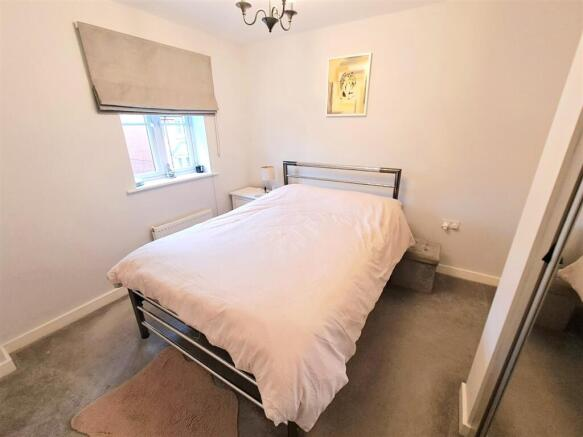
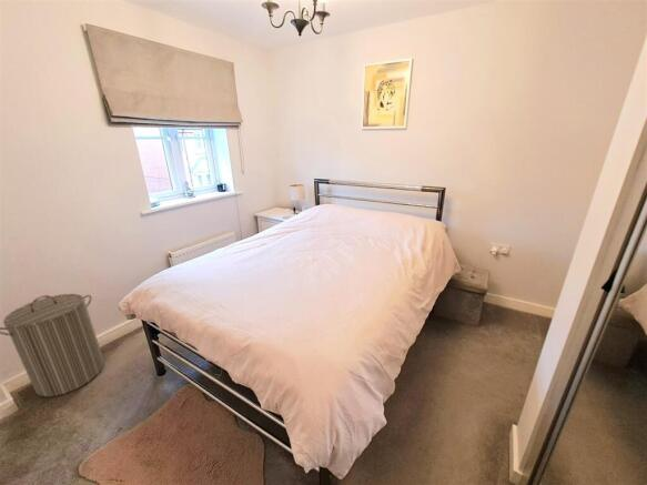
+ laundry hamper [0,293,105,397]
